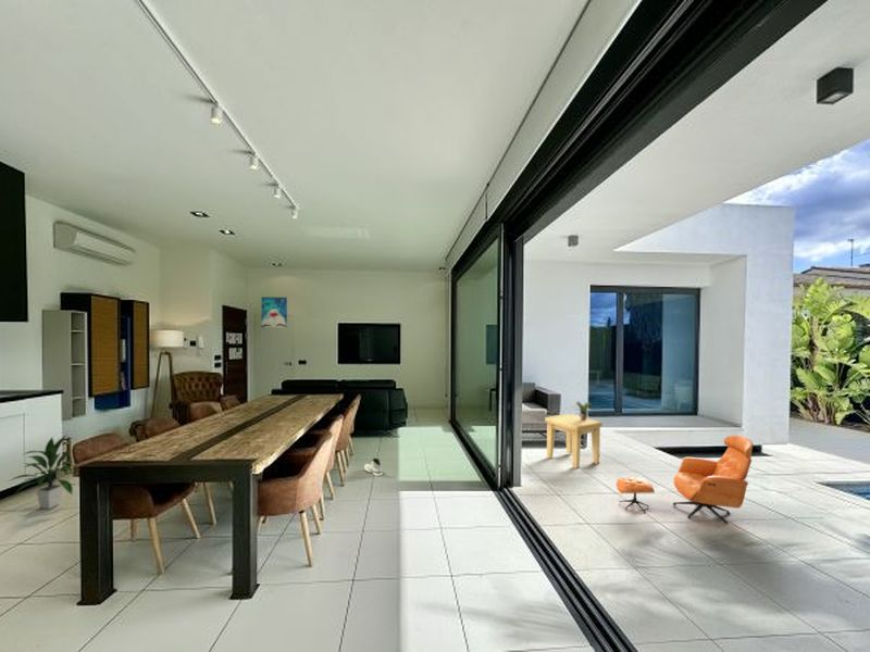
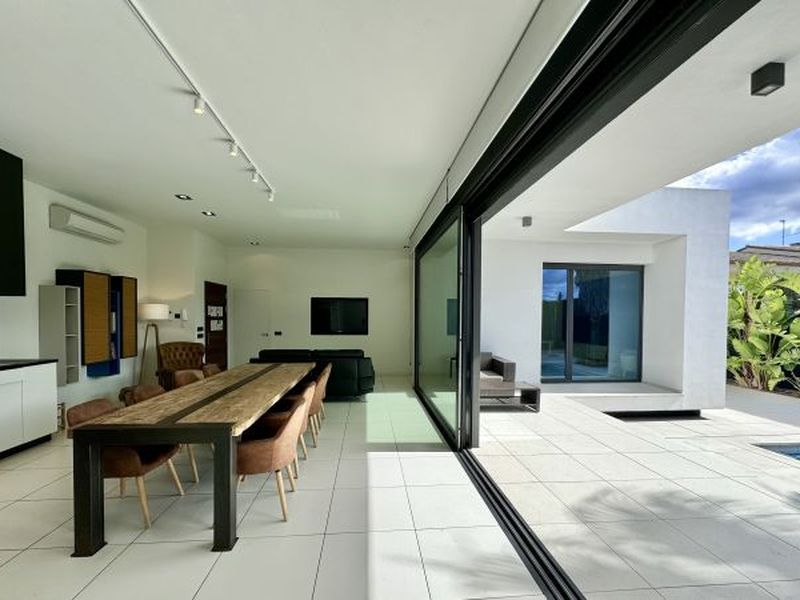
- sneaker [363,456,384,477]
- side table [544,413,604,469]
- wall art [260,296,288,328]
- indoor plant [8,432,74,510]
- potted plant [570,401,593,421]
- lounge chair [616,434,754,525]
